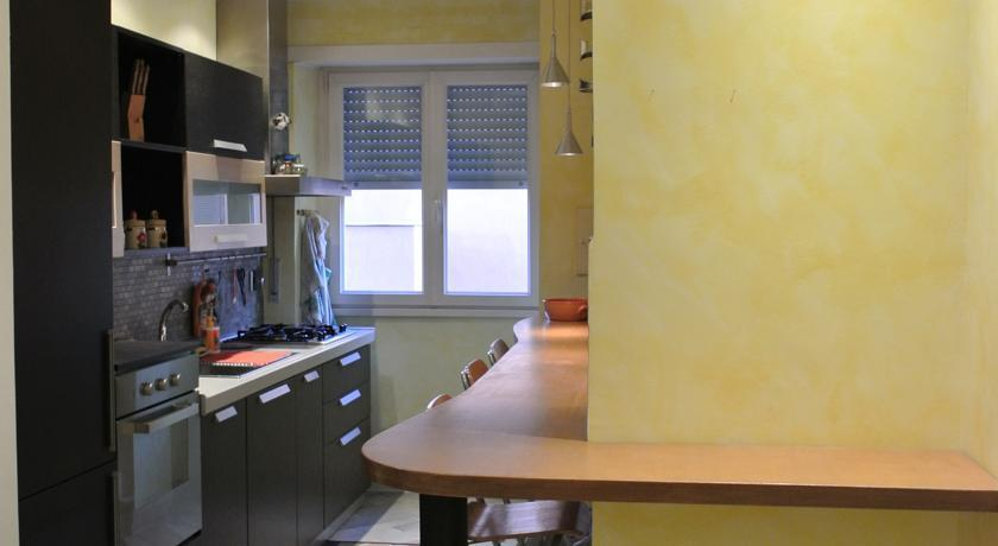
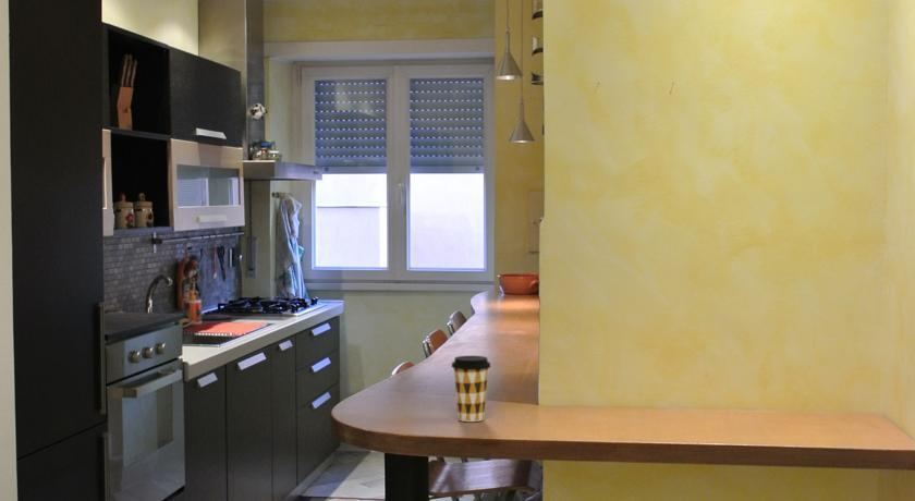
+ coffee cup [450,355,492,423]
